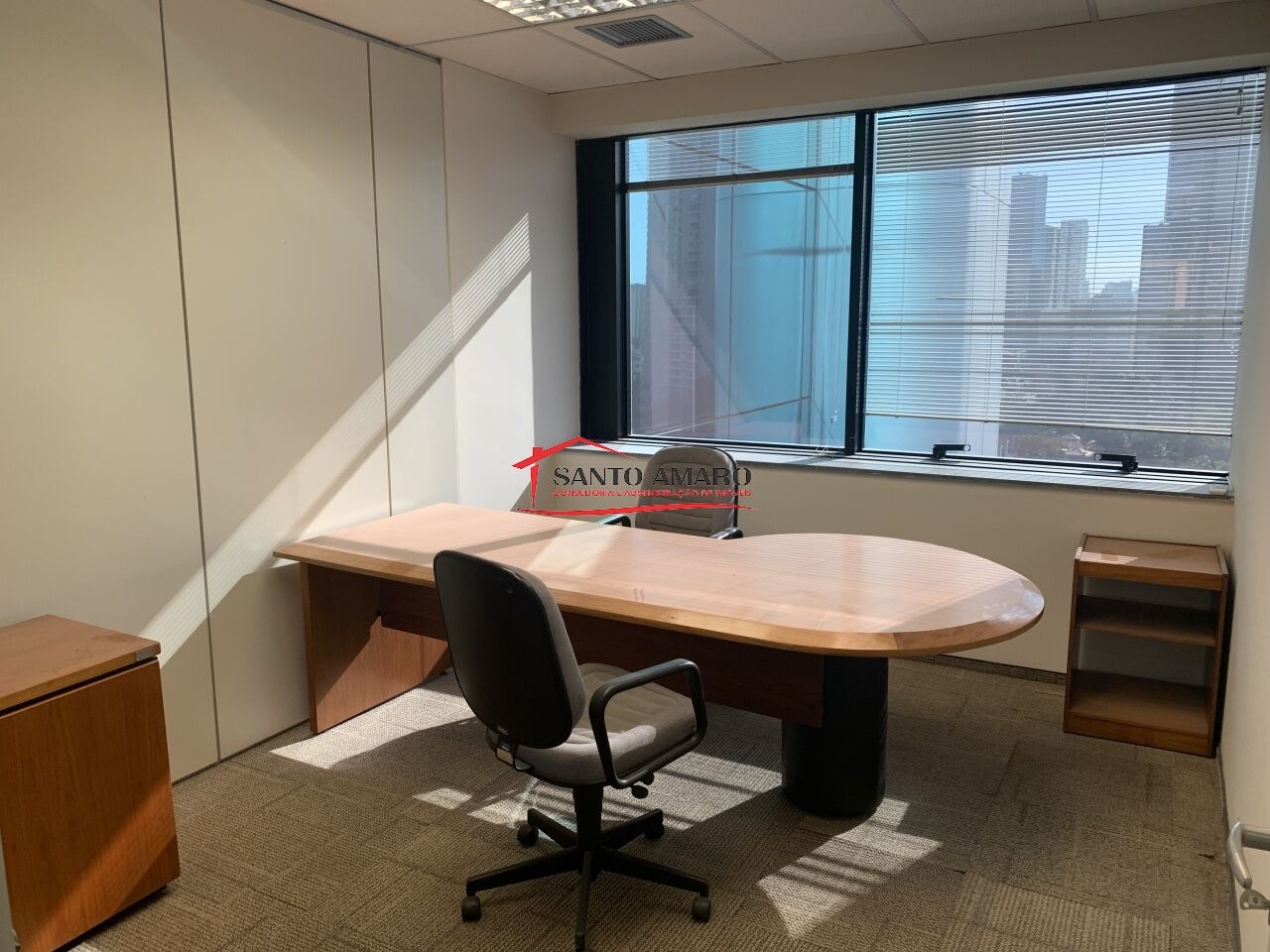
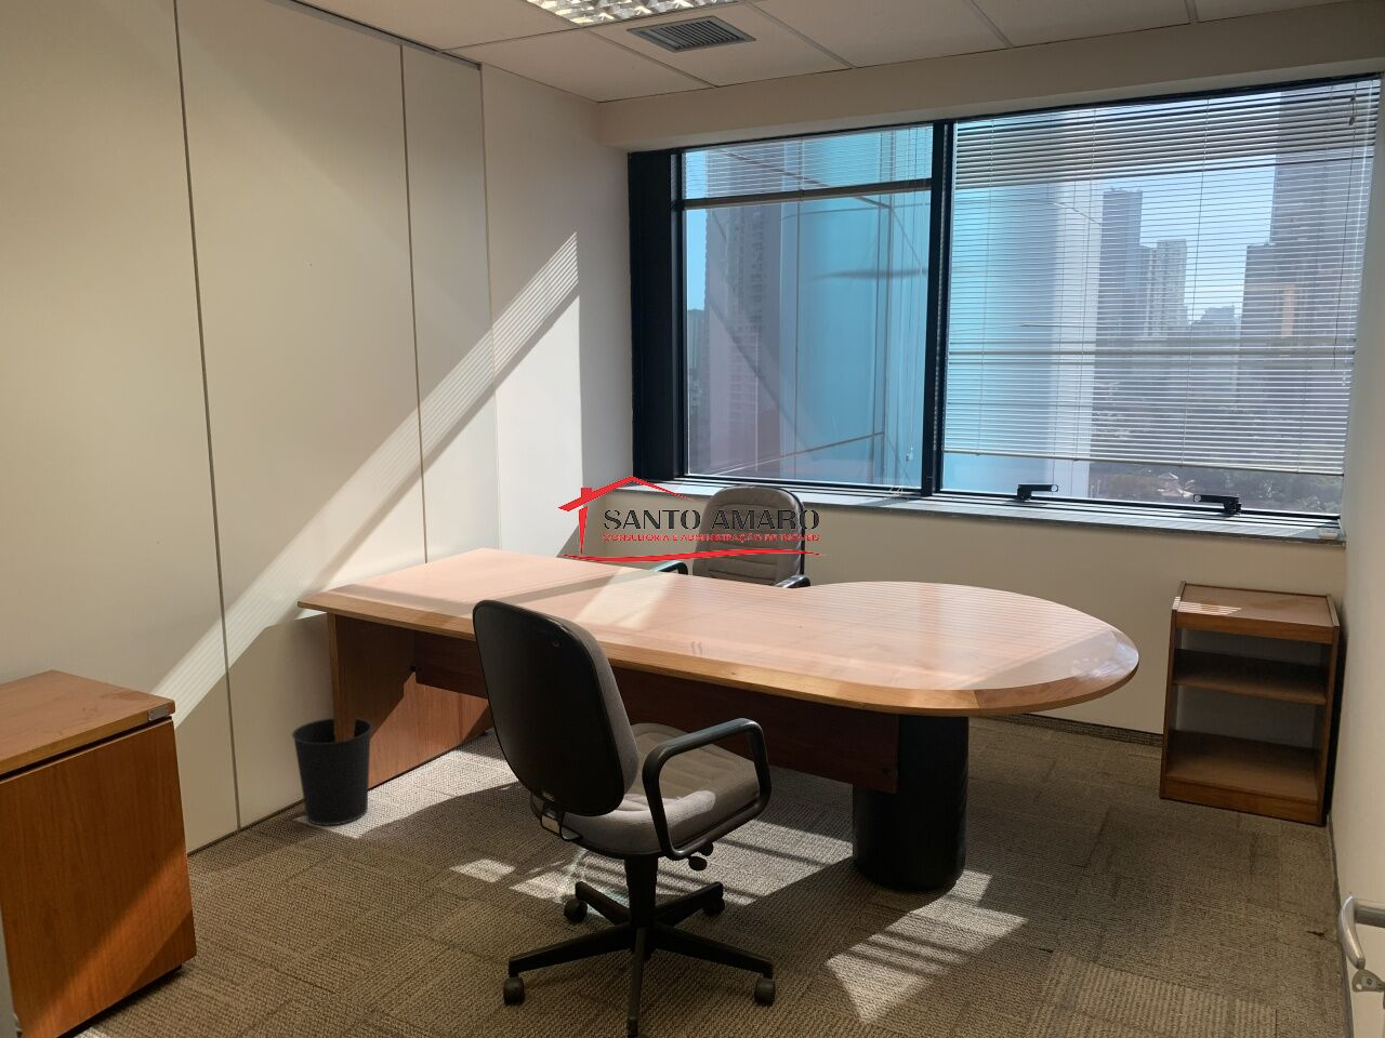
+ wastebasket [291,716,373,826]
